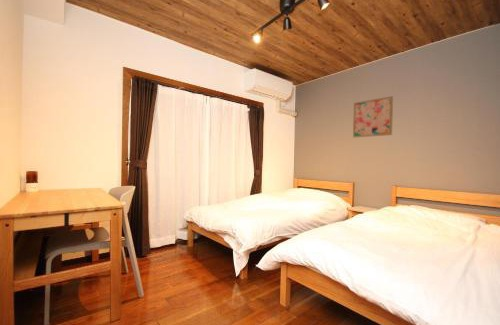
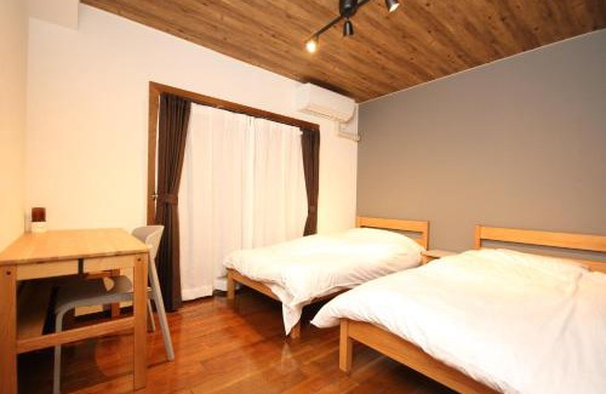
- wall art [352,95,394,138]
